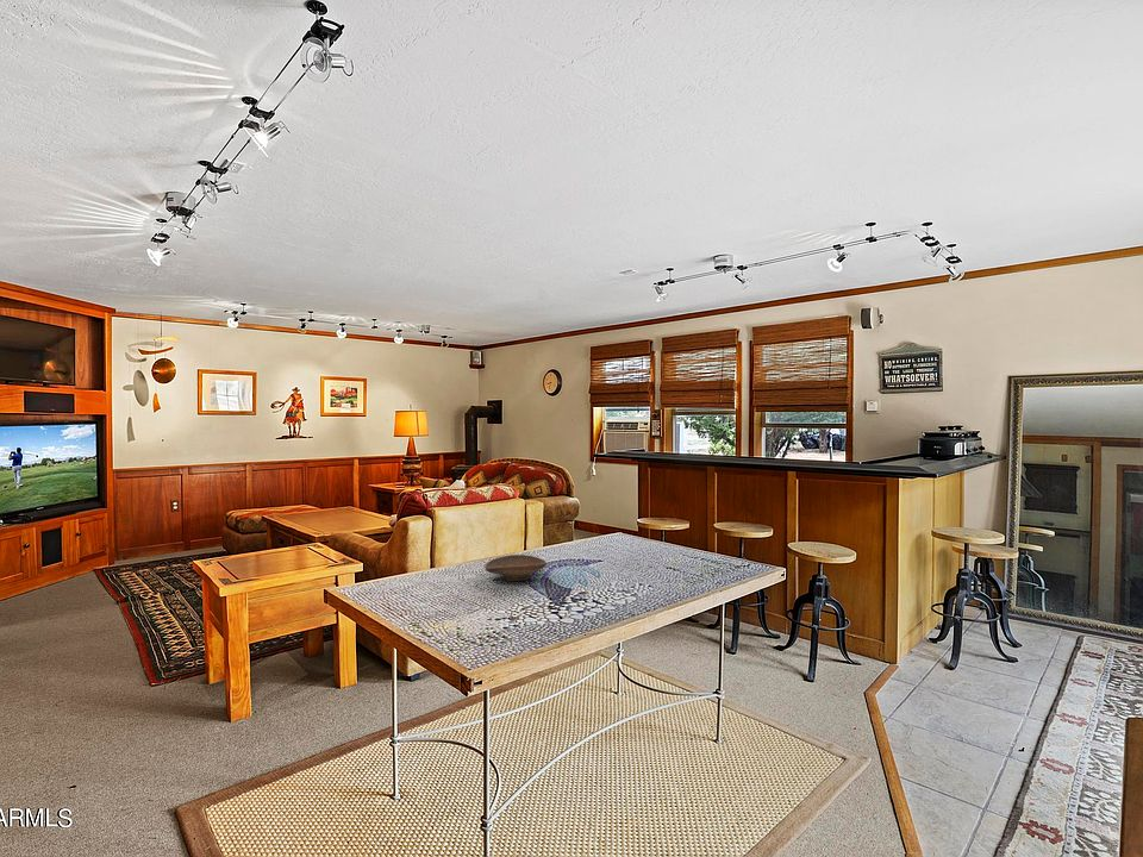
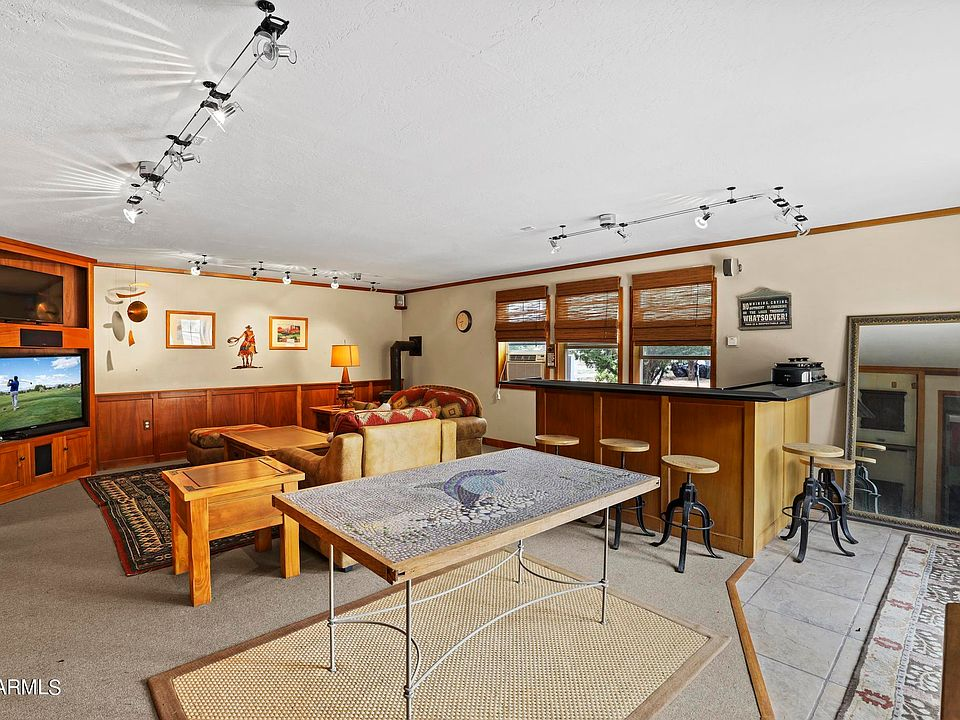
- decorative bowl [483,553,548,582]
